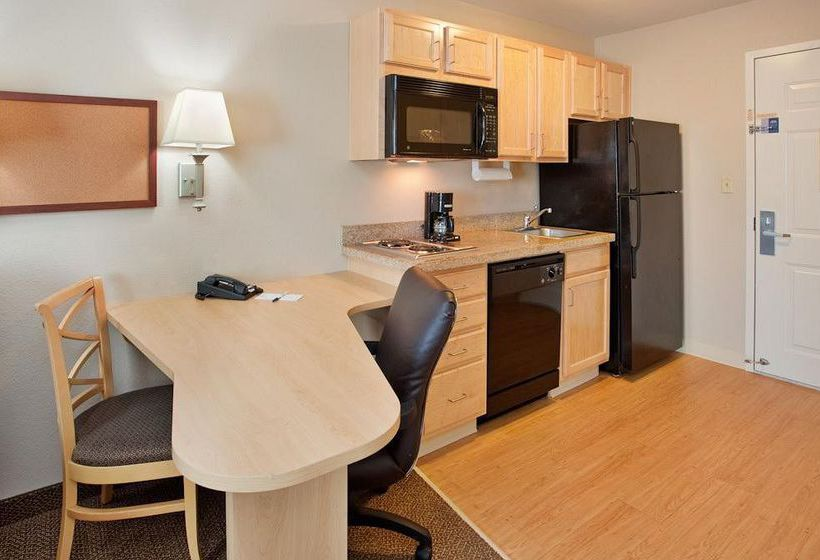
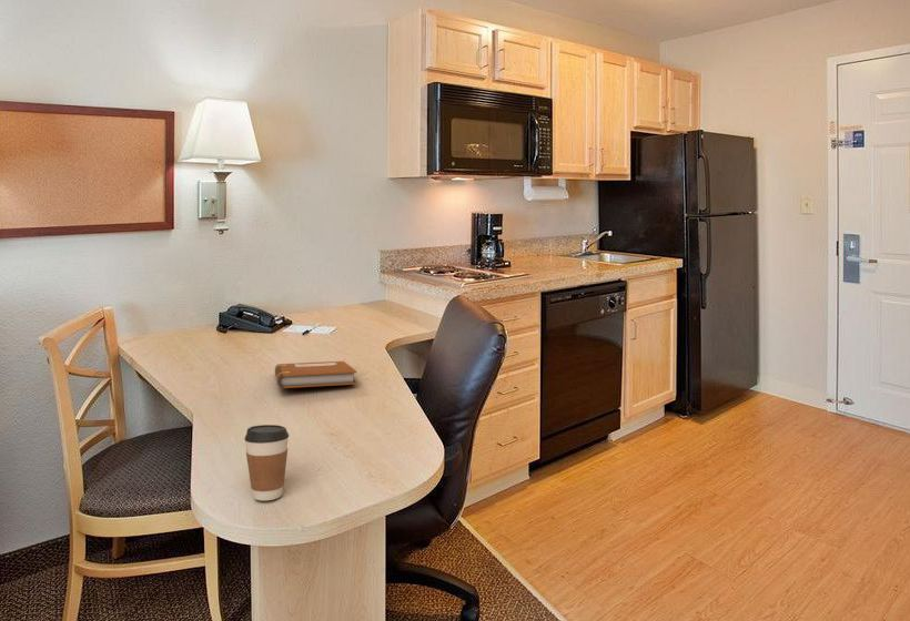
+ coffee cup [243,424,290,502]
+ notebook [274,360,357,389]
